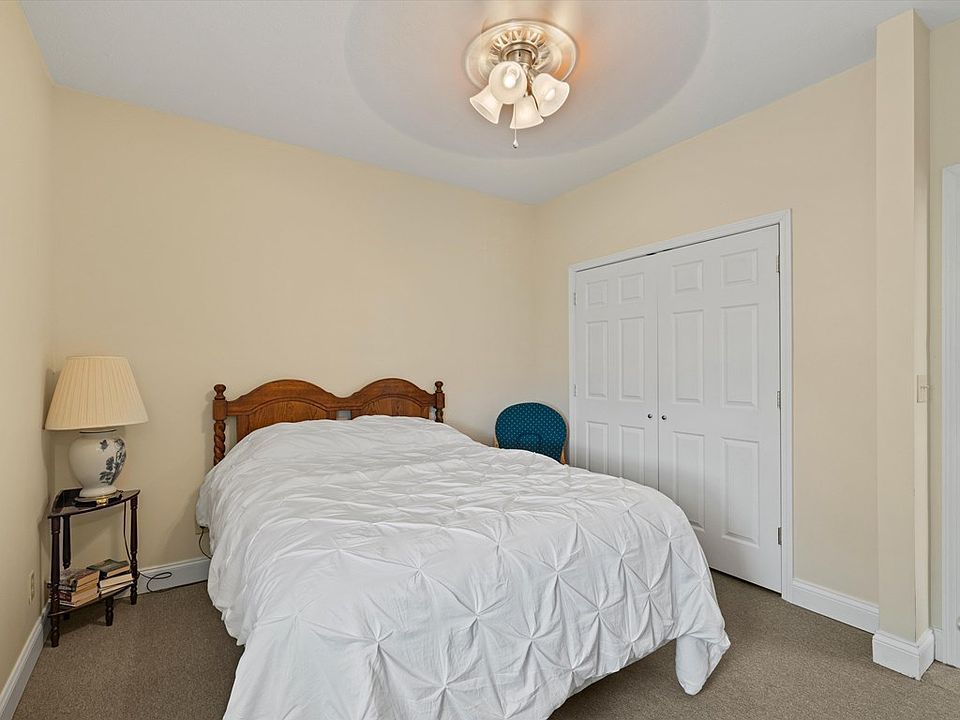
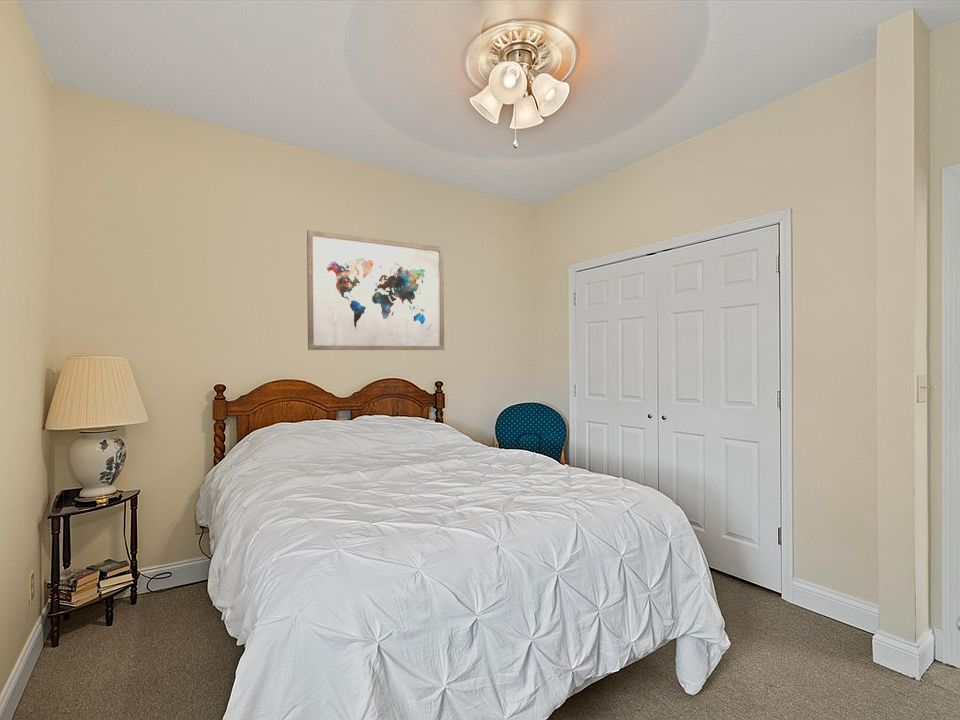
+ wall art [306,229,445,351]
